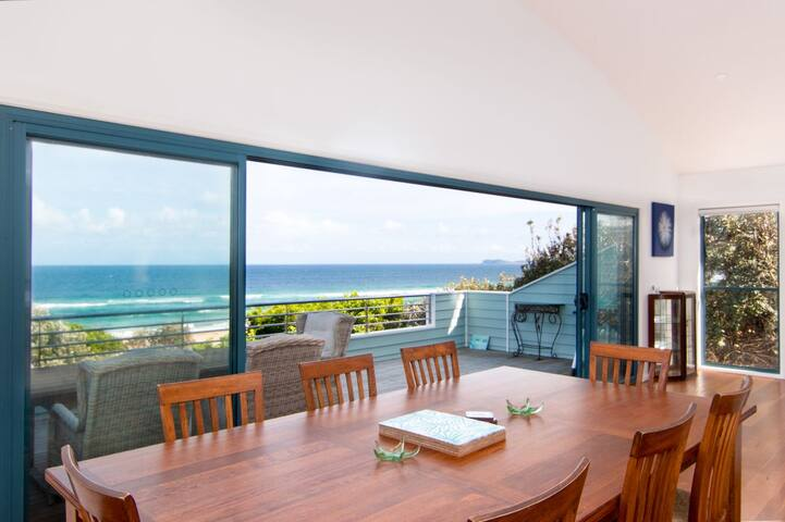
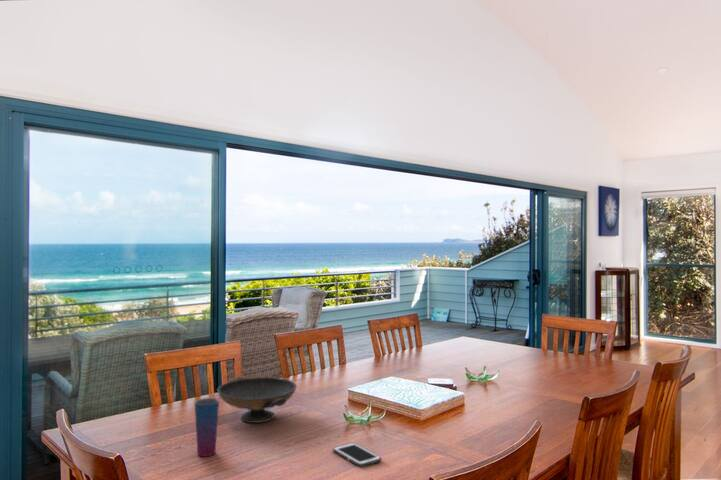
+ cell phone [332,442,382,468]
+ cup [194,397,220,457]
+ decorative bowl [216,375,298,424]
